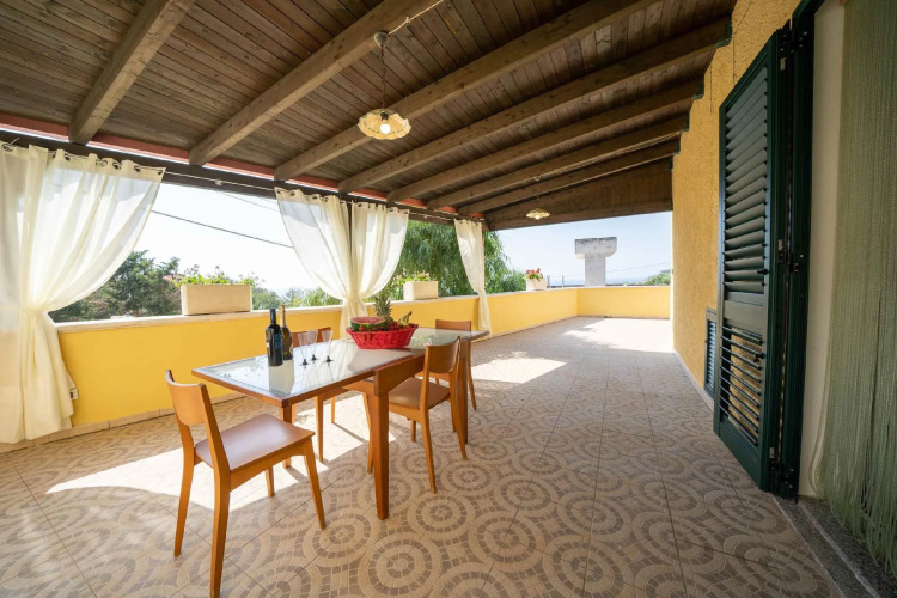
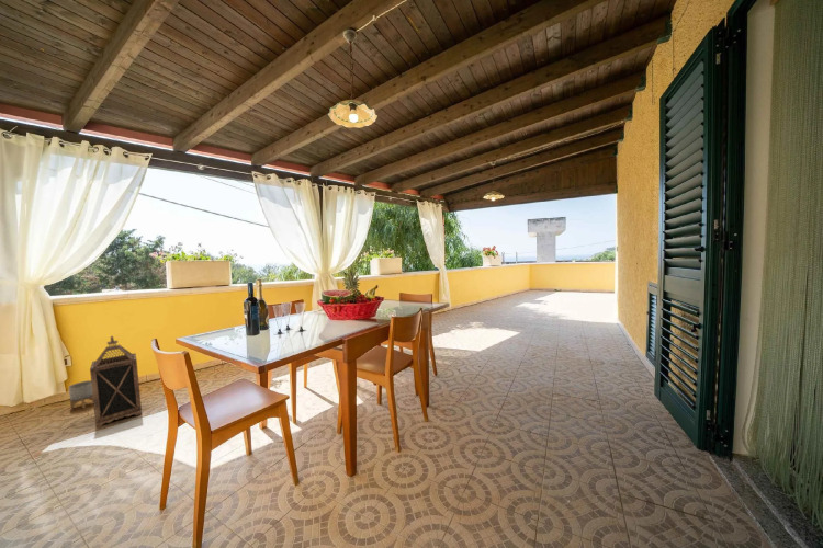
+ planter [68,379,93,410]
+ lantern [89,335,143,429]
